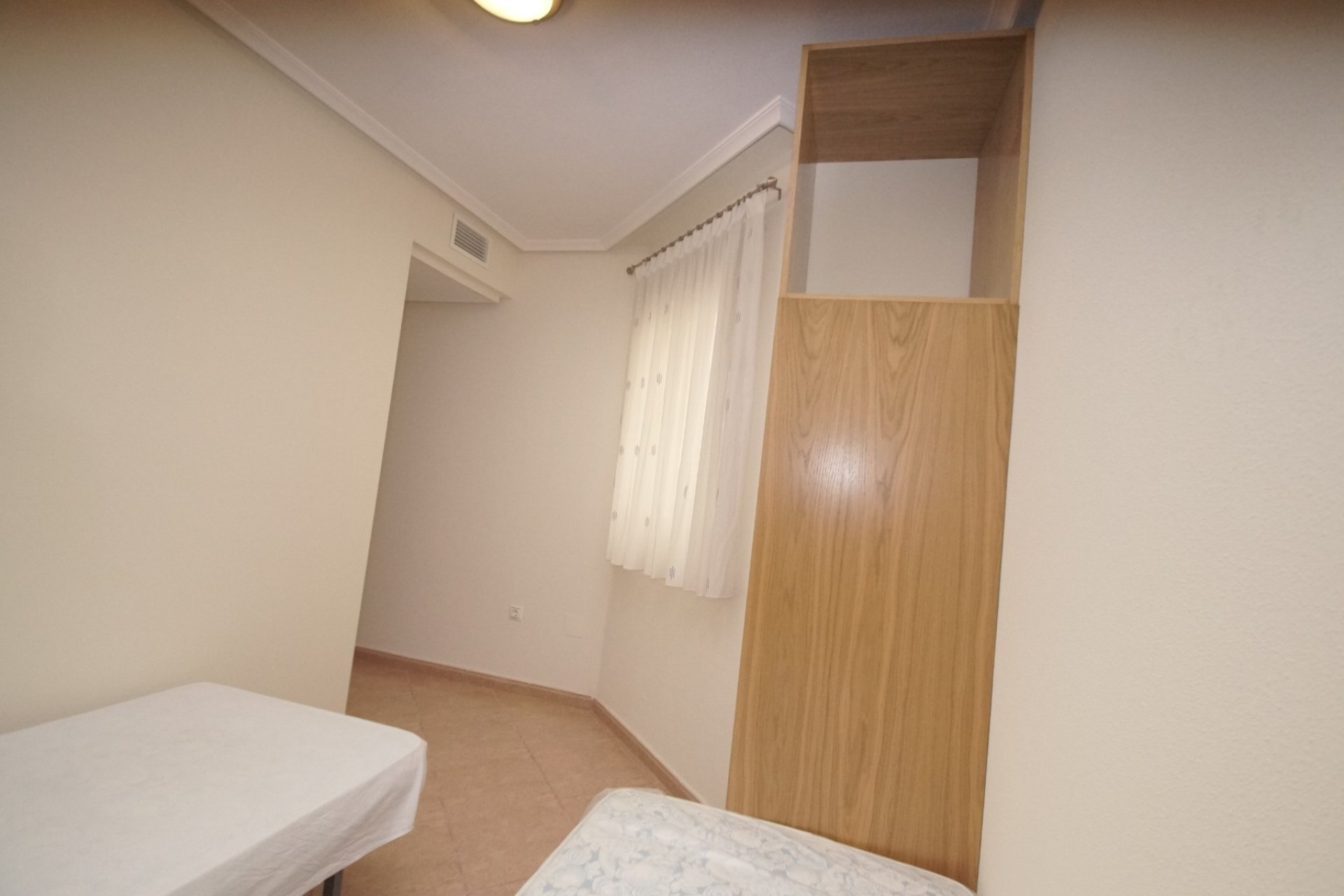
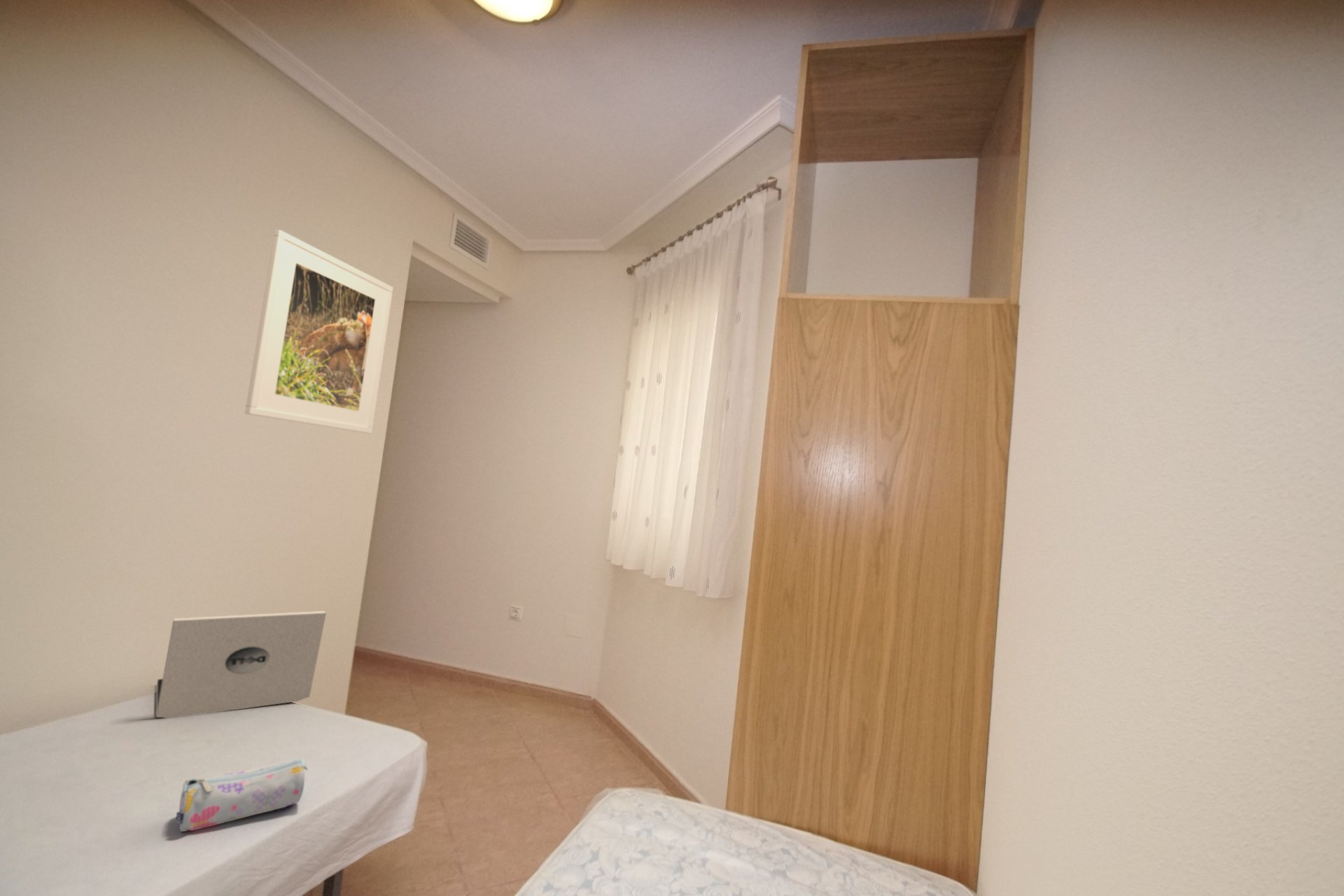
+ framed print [244,229,394,435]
+ pencil case [175,757,308,832]
+ laptop [155,610,327,719]
